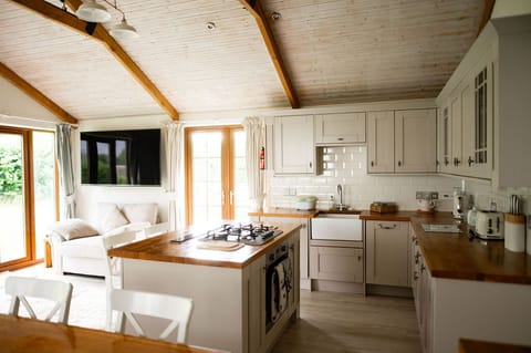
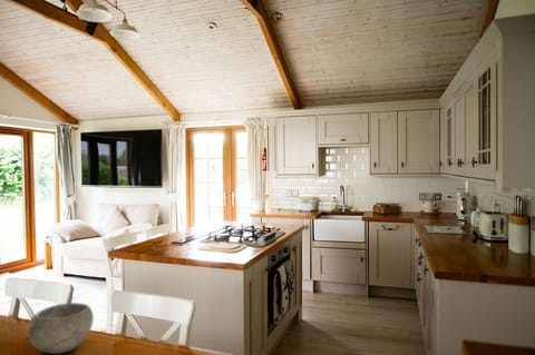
+ bowl [28,302,95,355]
